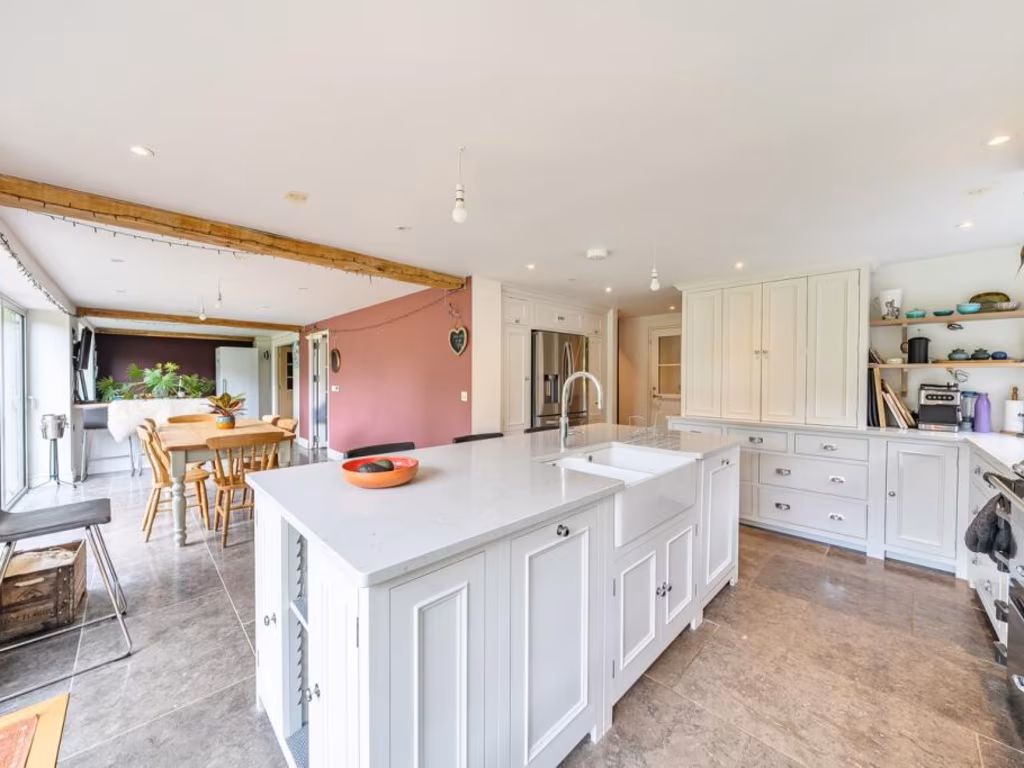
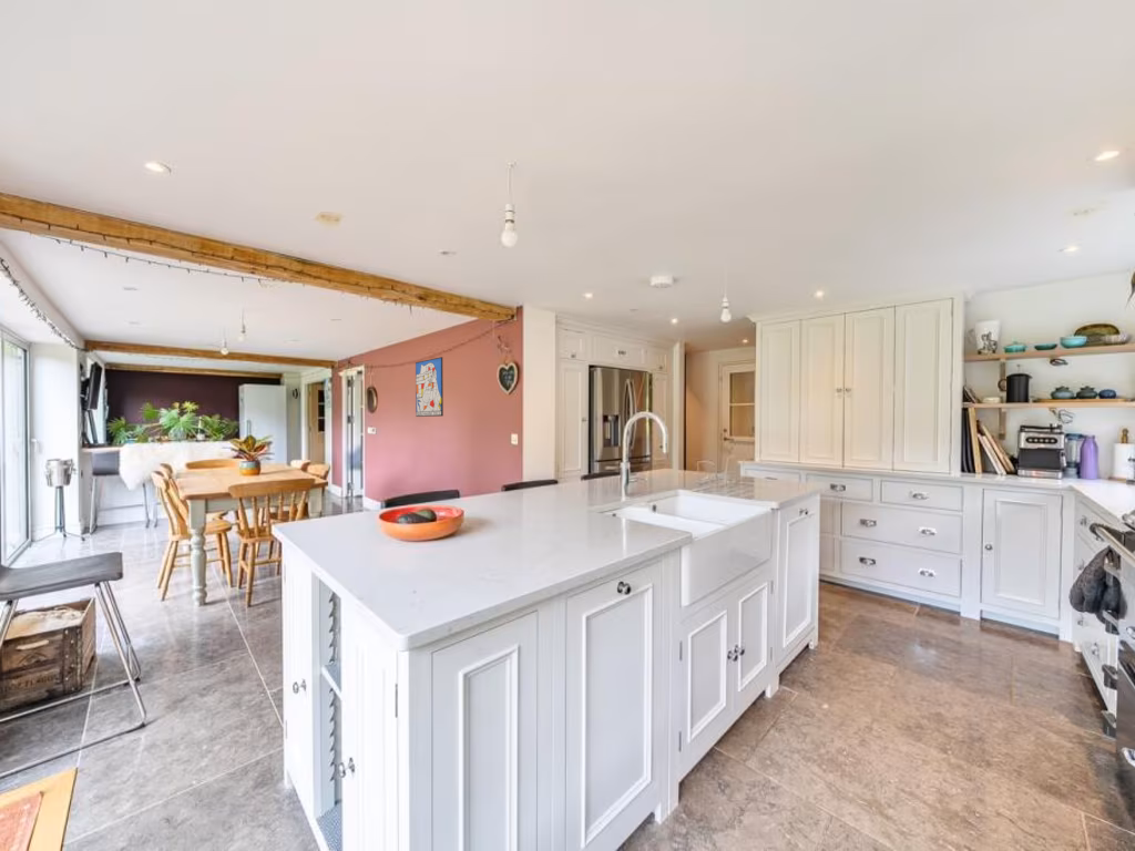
+ wall art [415,356,444,418]
